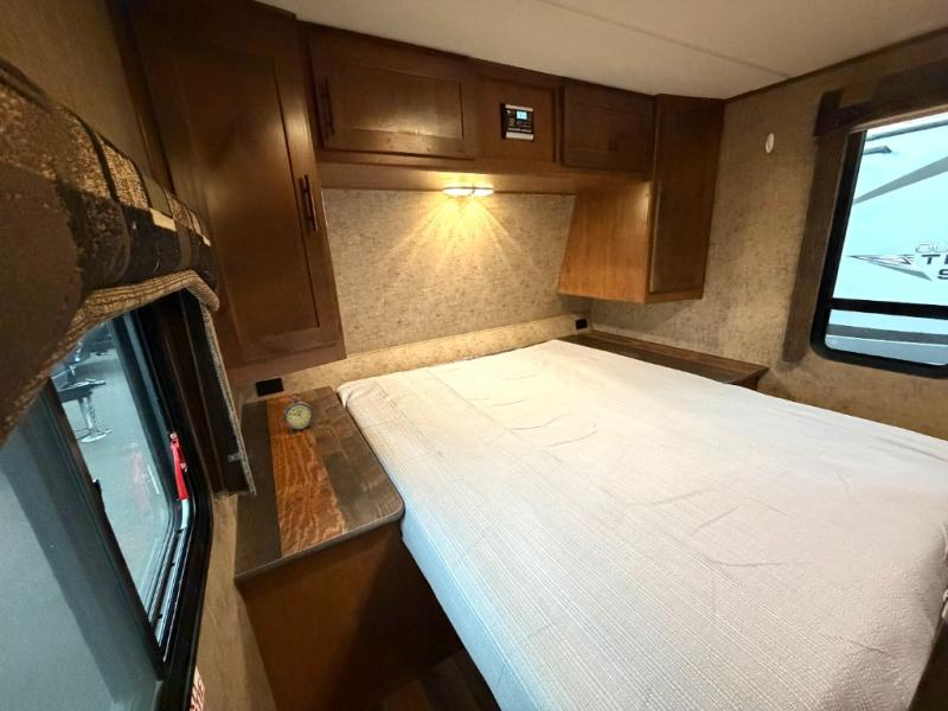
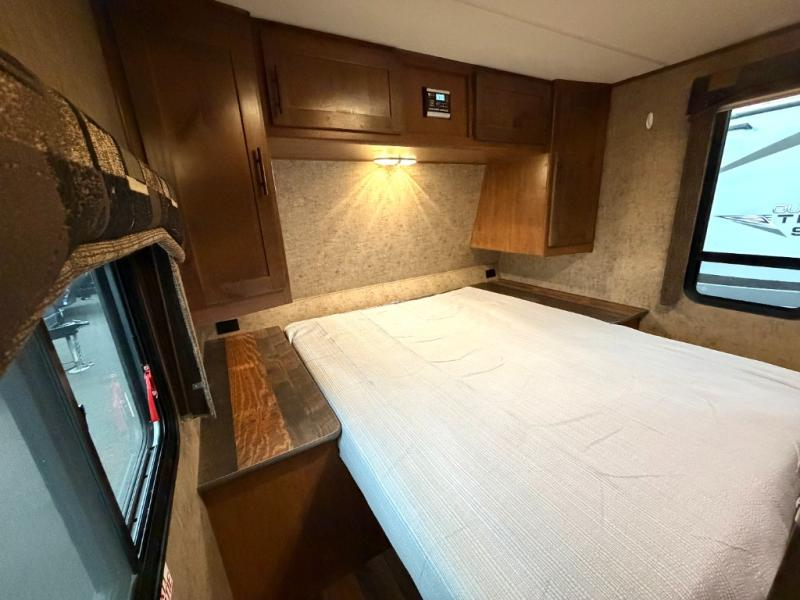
- alarm clock [282,392,315,434]
